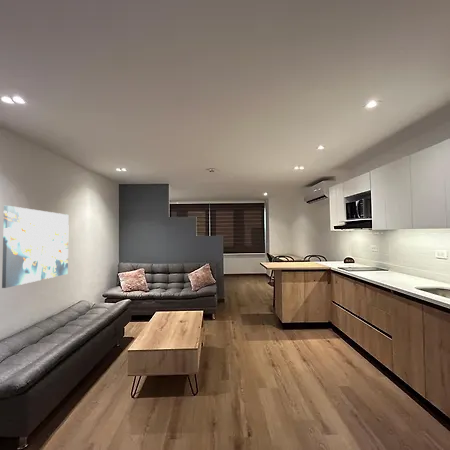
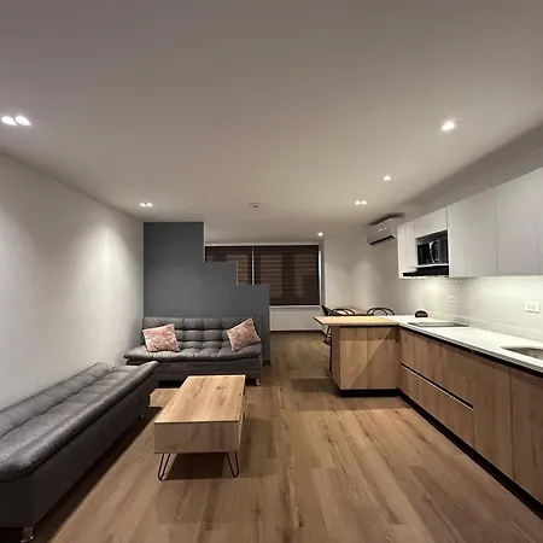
- wall art [1,205,70,289]
